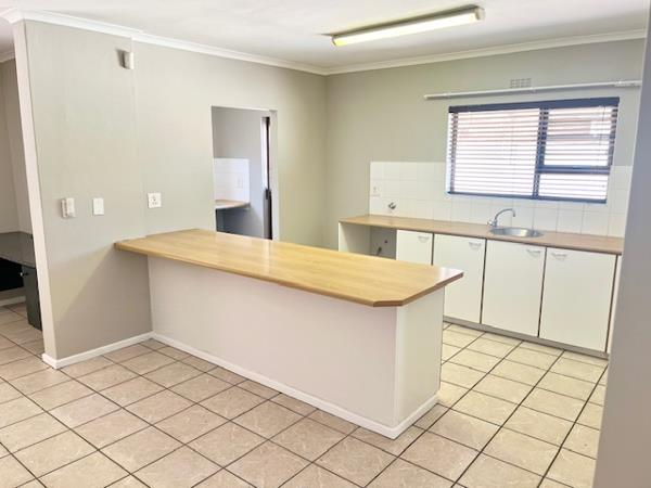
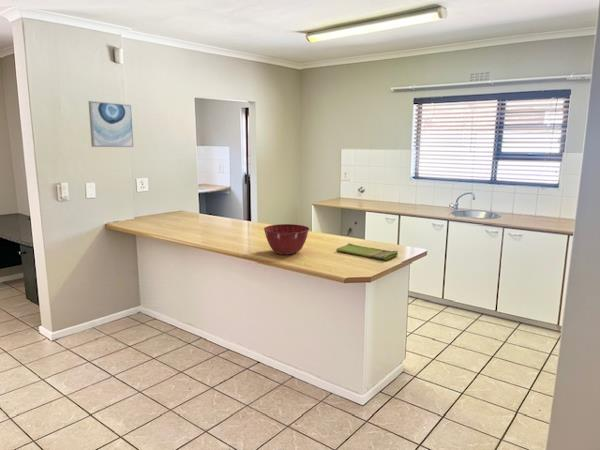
+ wall art [88,100,135,148]
+ mixing bowl [263,223,310,256]
+ dish towel [335,242,399,261]
